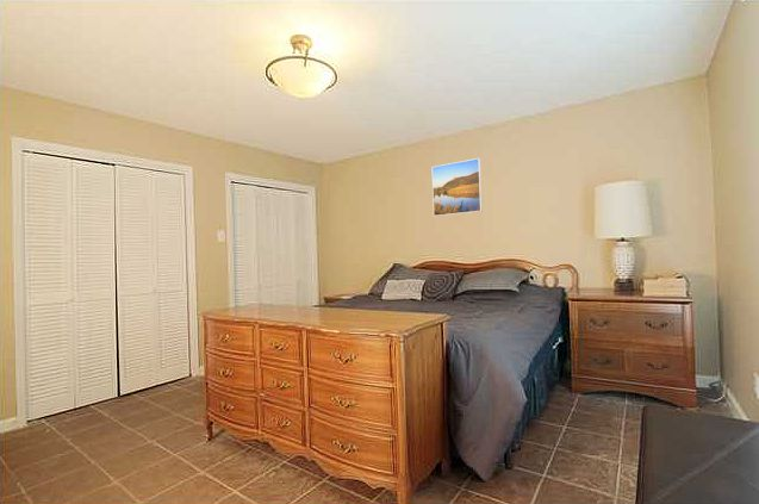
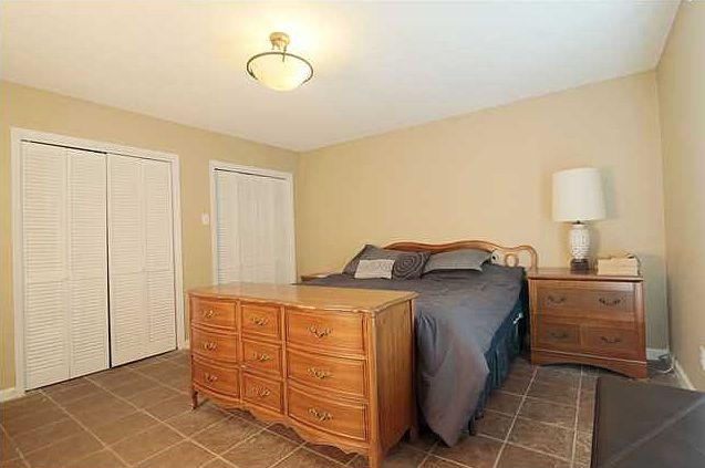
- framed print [431,157,484,217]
